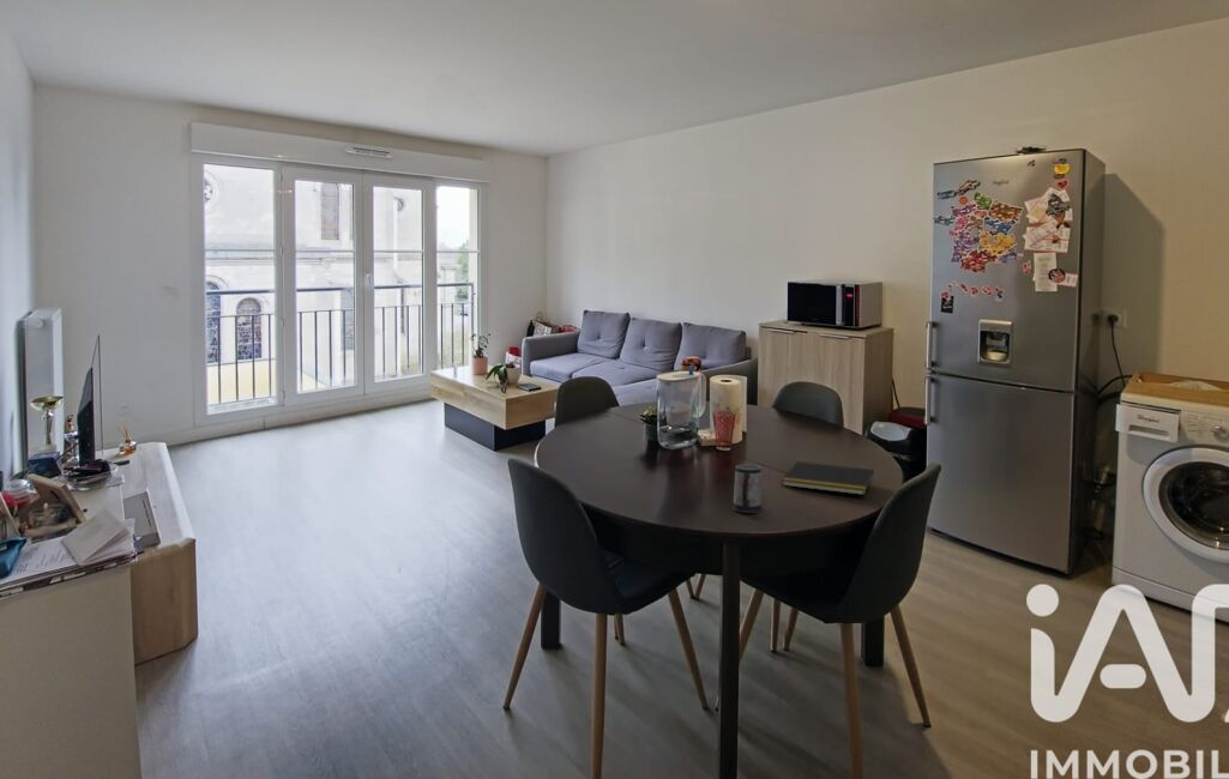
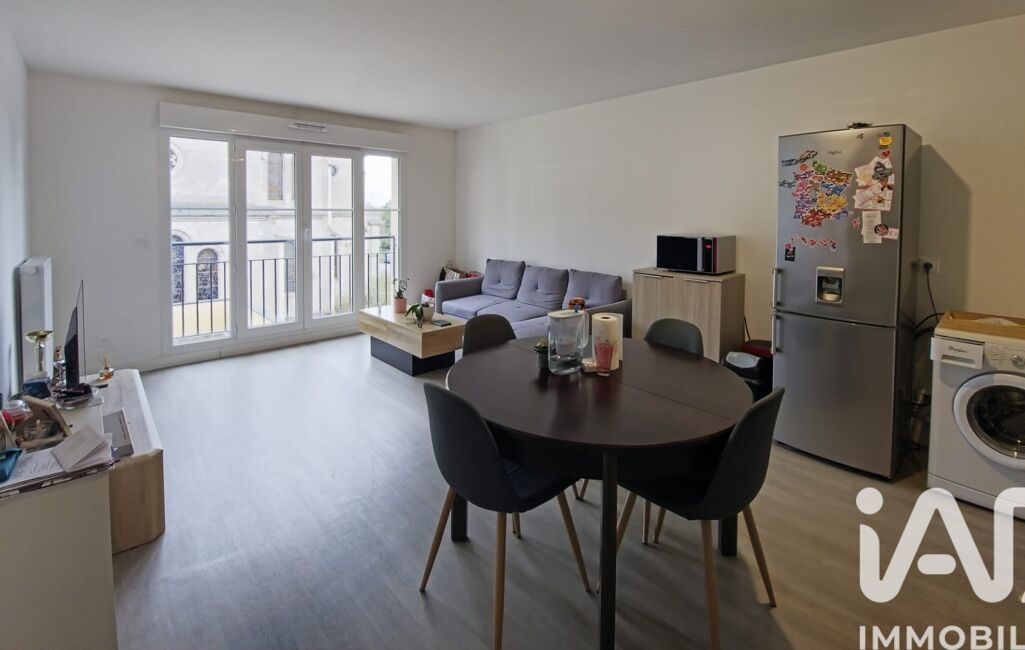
- mug [730,464,764,514]
- notepad [781,461,875,496]
